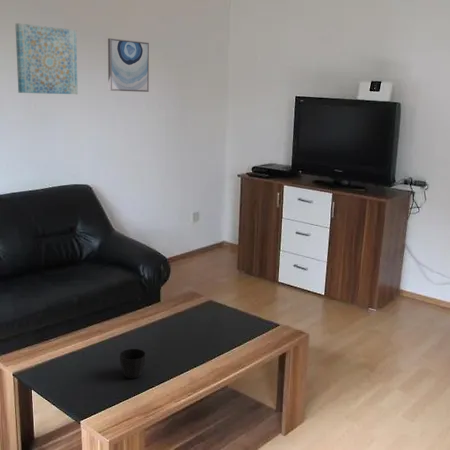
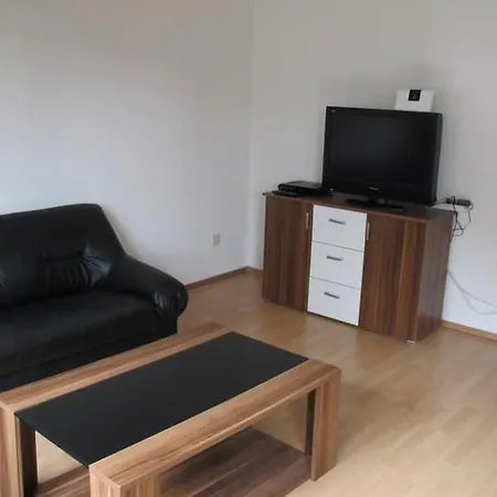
- wall art [107,37,150,93]
- cup [119,348,147,379]
- wall art [14,22,79,95]
